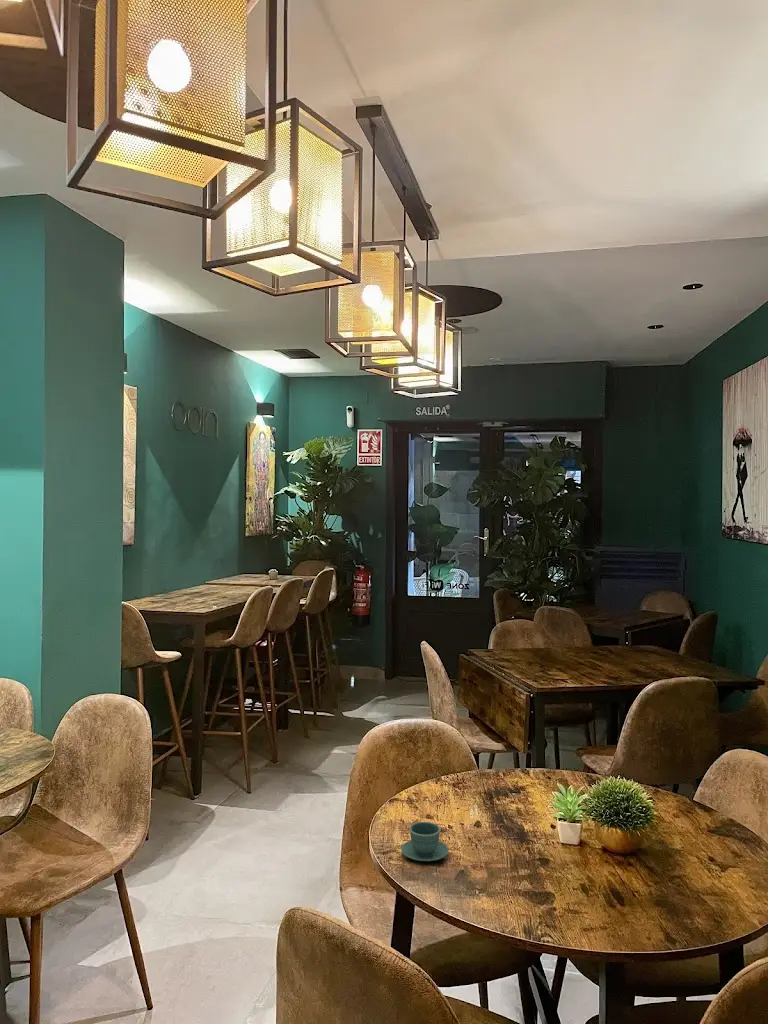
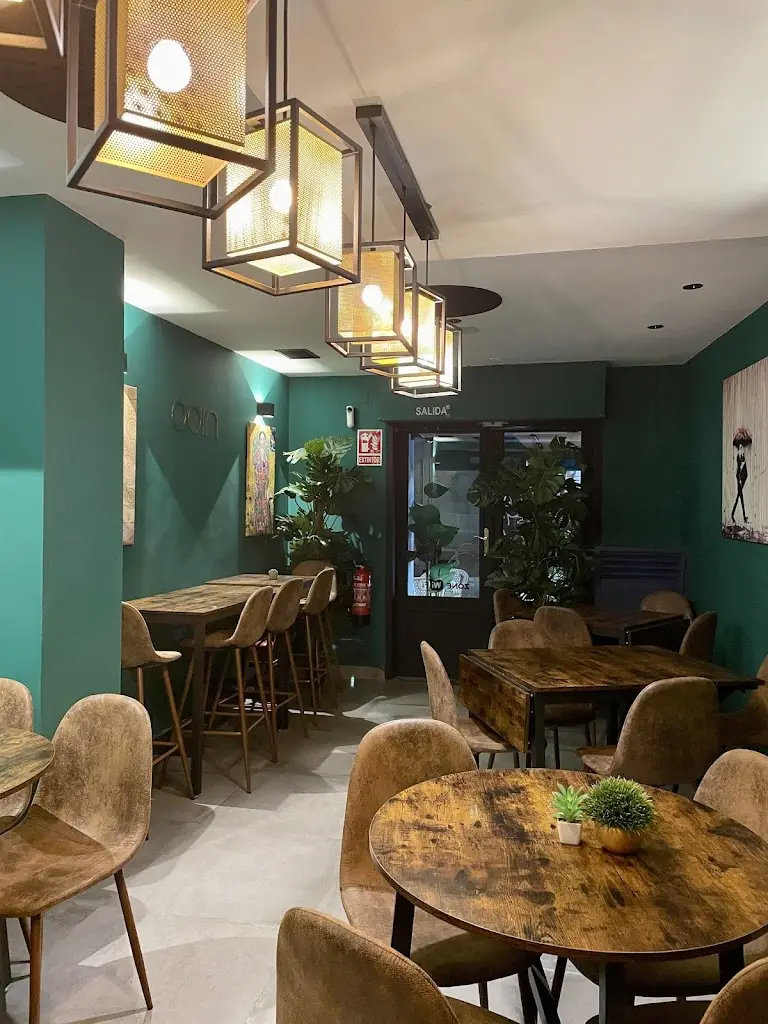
- teacup [400,821,449,862]
